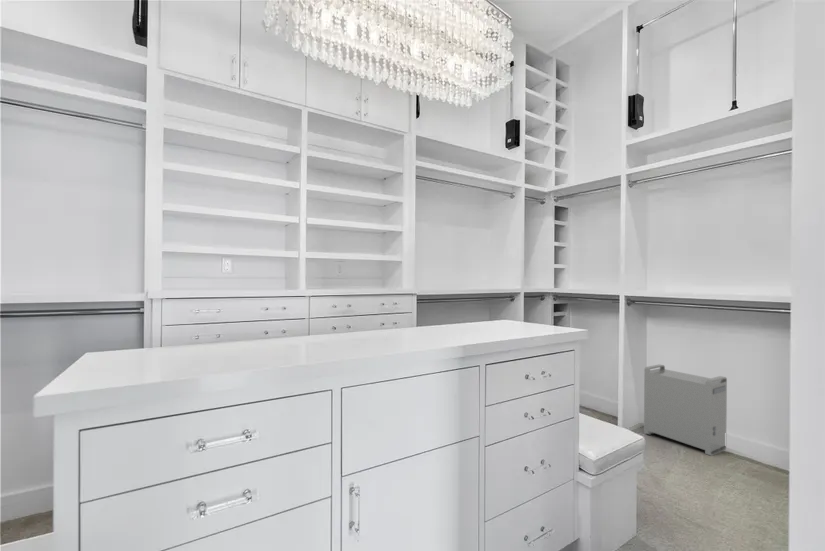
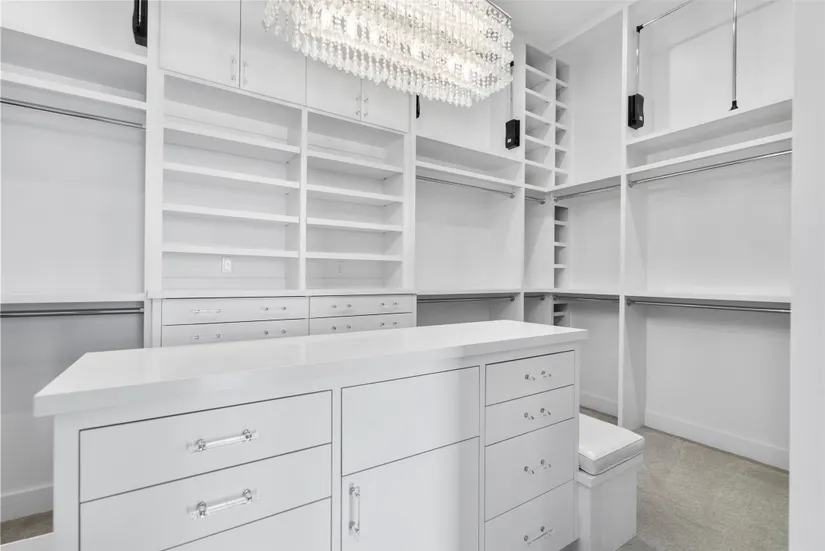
- storage bin [643,363,728,457]
